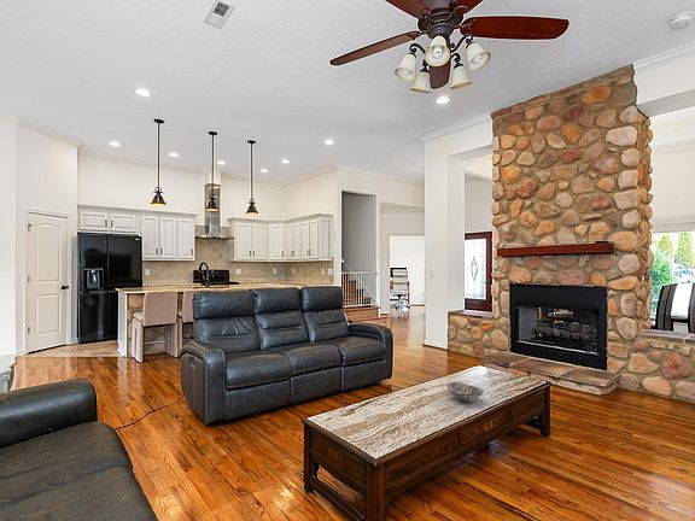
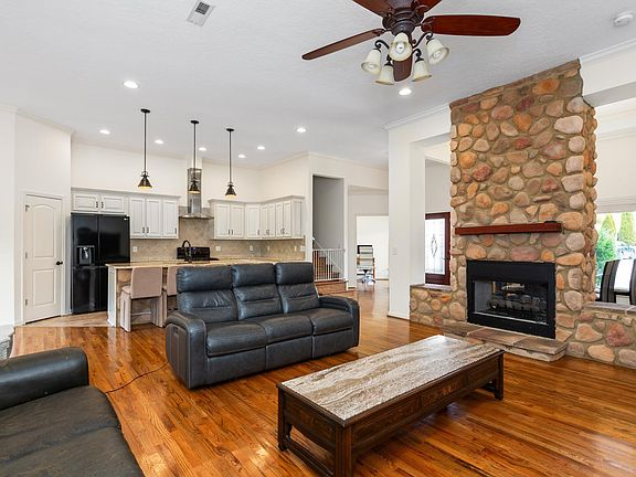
- decorative bowl [445,381,485,403]
